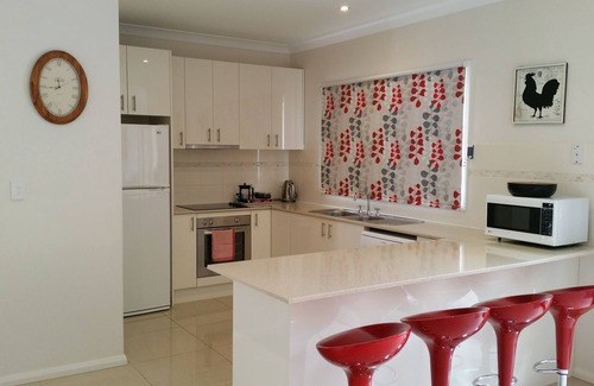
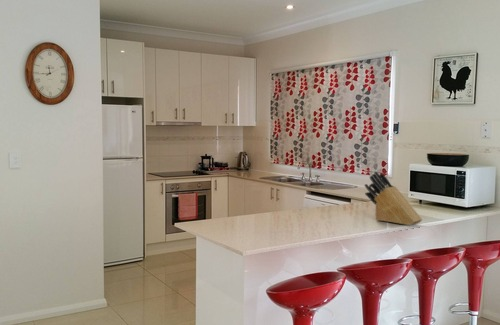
+ knife block [364,171,423,226]
